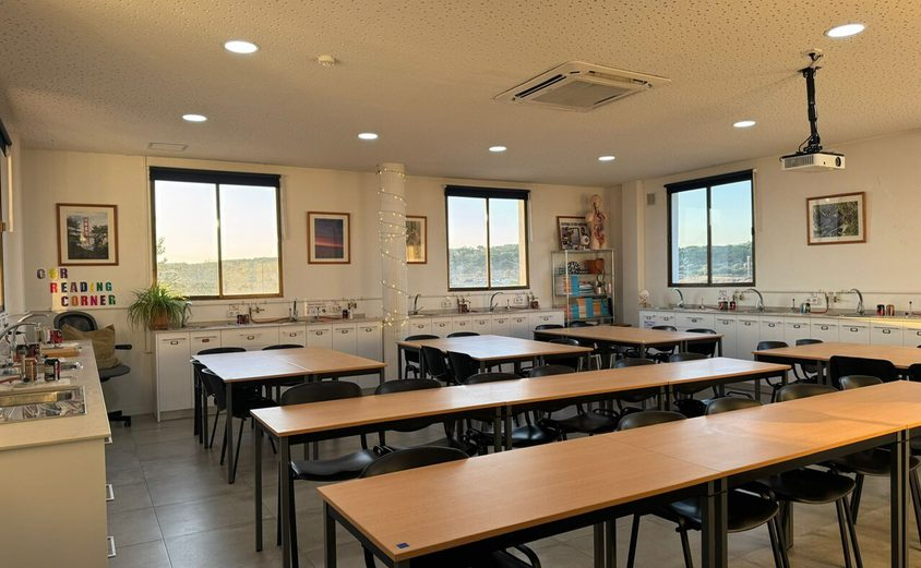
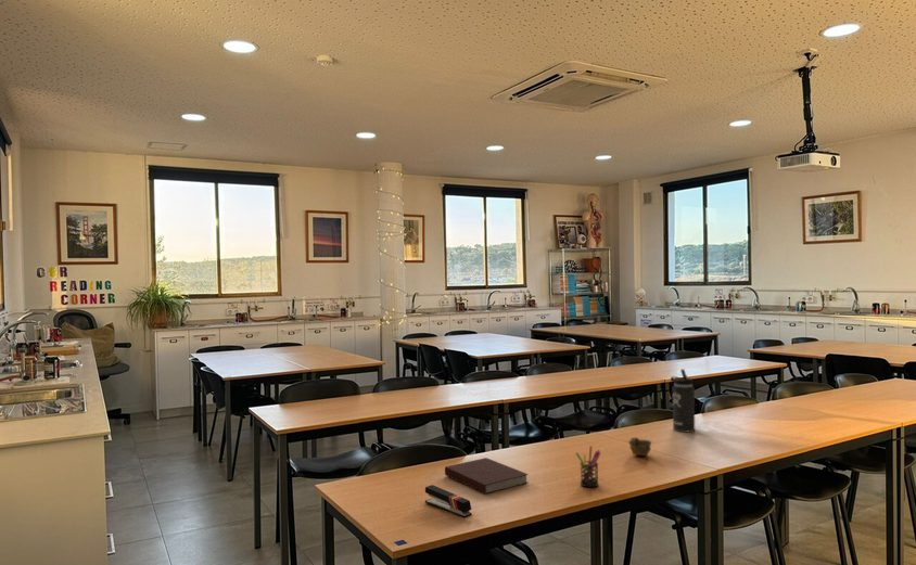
+ pen holder [574,445,601,488]
+ notebook [444,457,530,496]
+ stapler [424,484,473,518]
+ cup [627,436,652,457]
+ thermos bottle [670,368,696,433]
